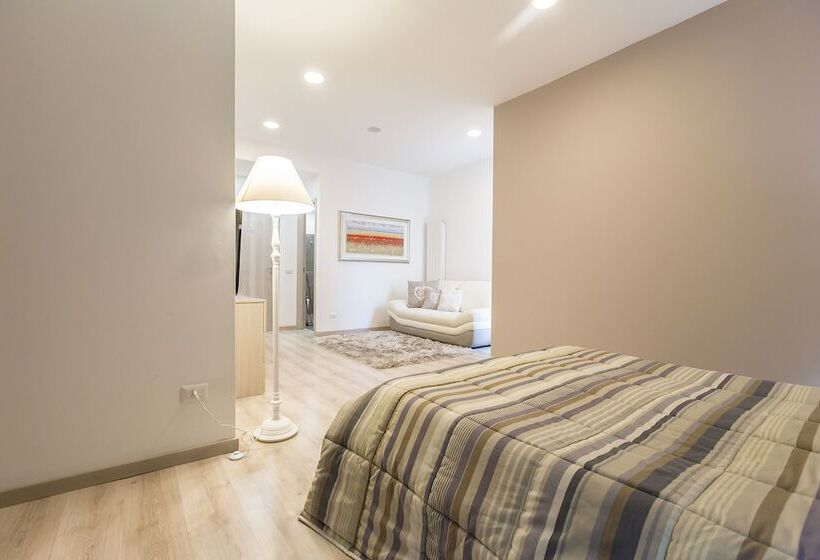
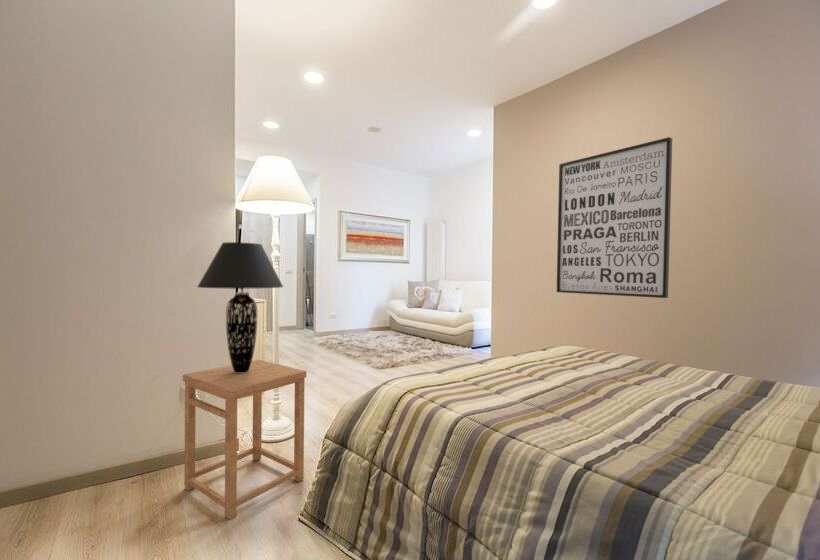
+ table lamp [196,241,285,373]
+ wall art [556,136,673,299]
+ side table [182,359,307,520]
